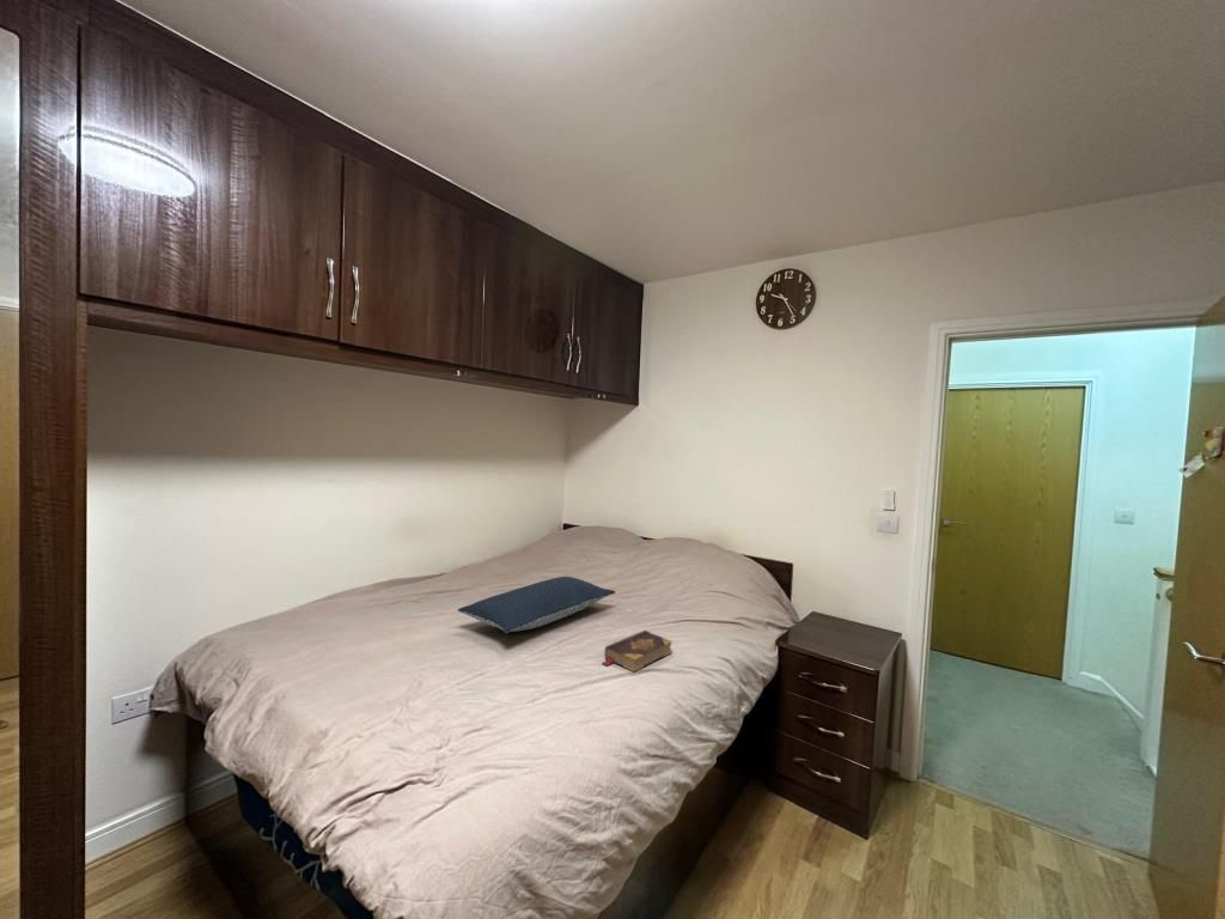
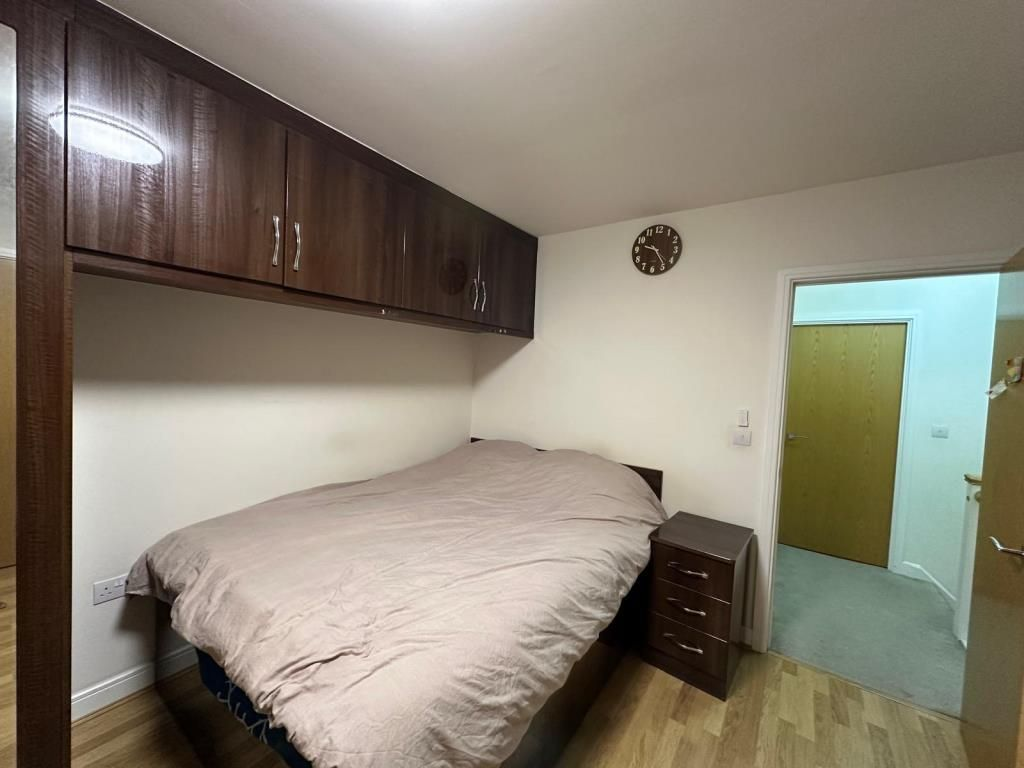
- book [601,629,674,672]
- pillow [457,576,616,634]
